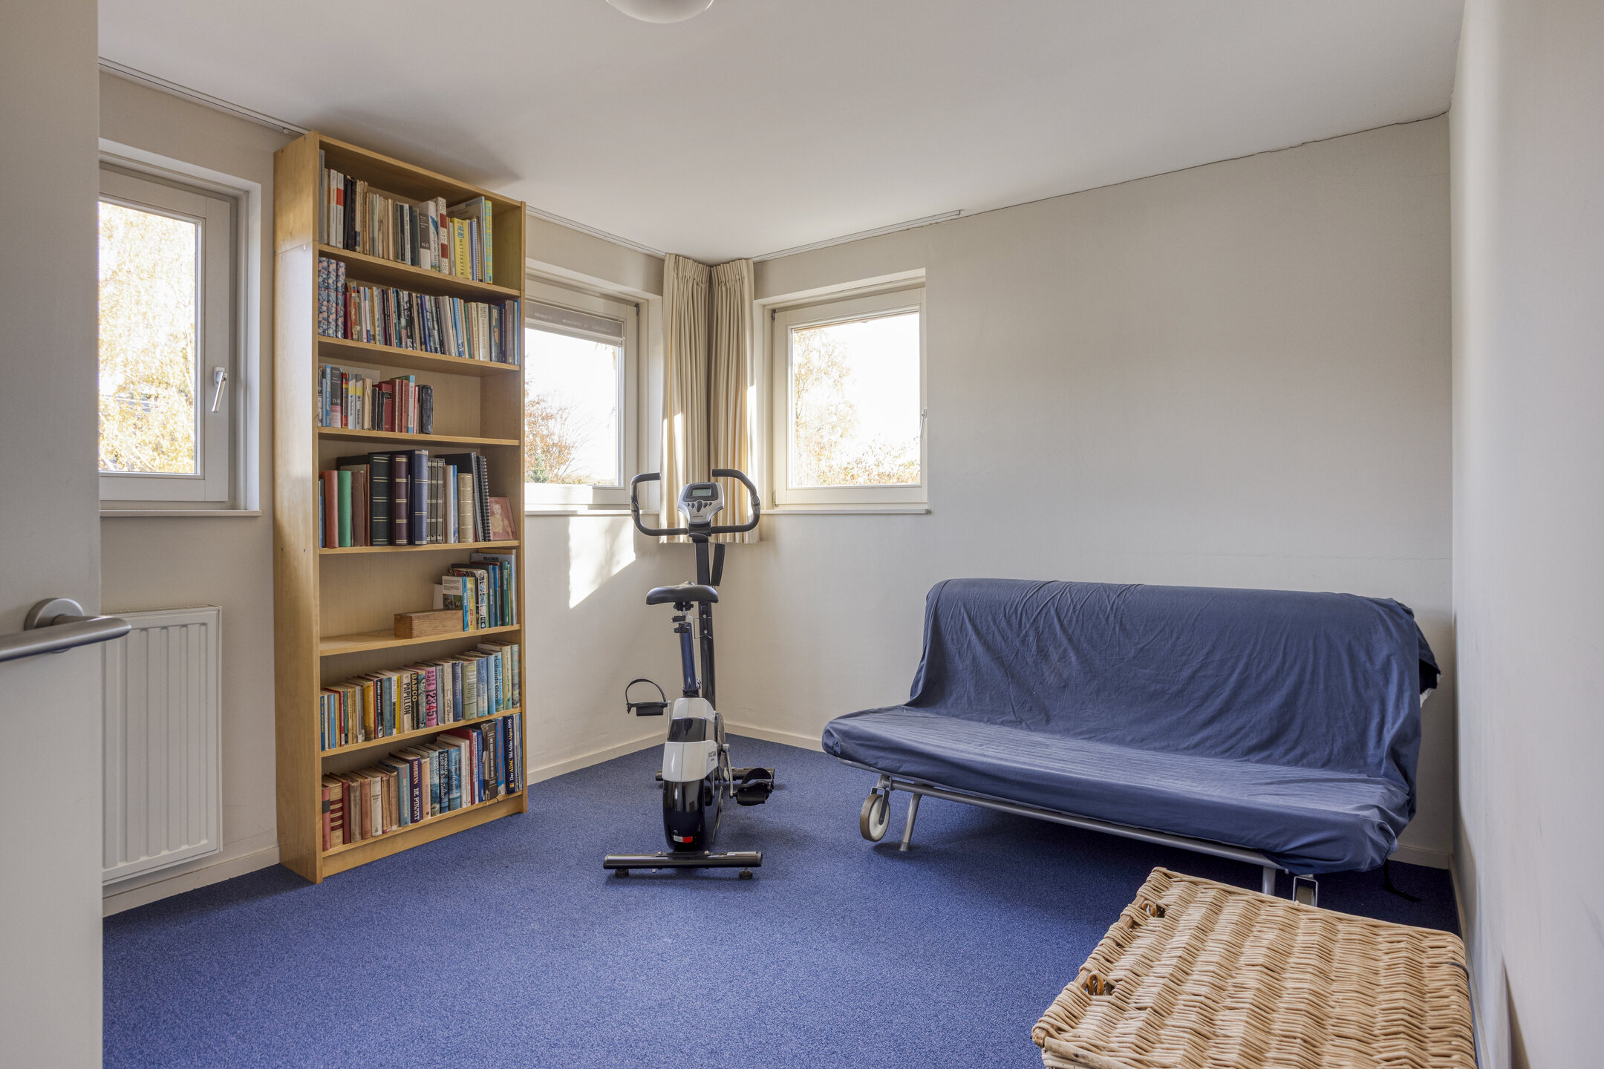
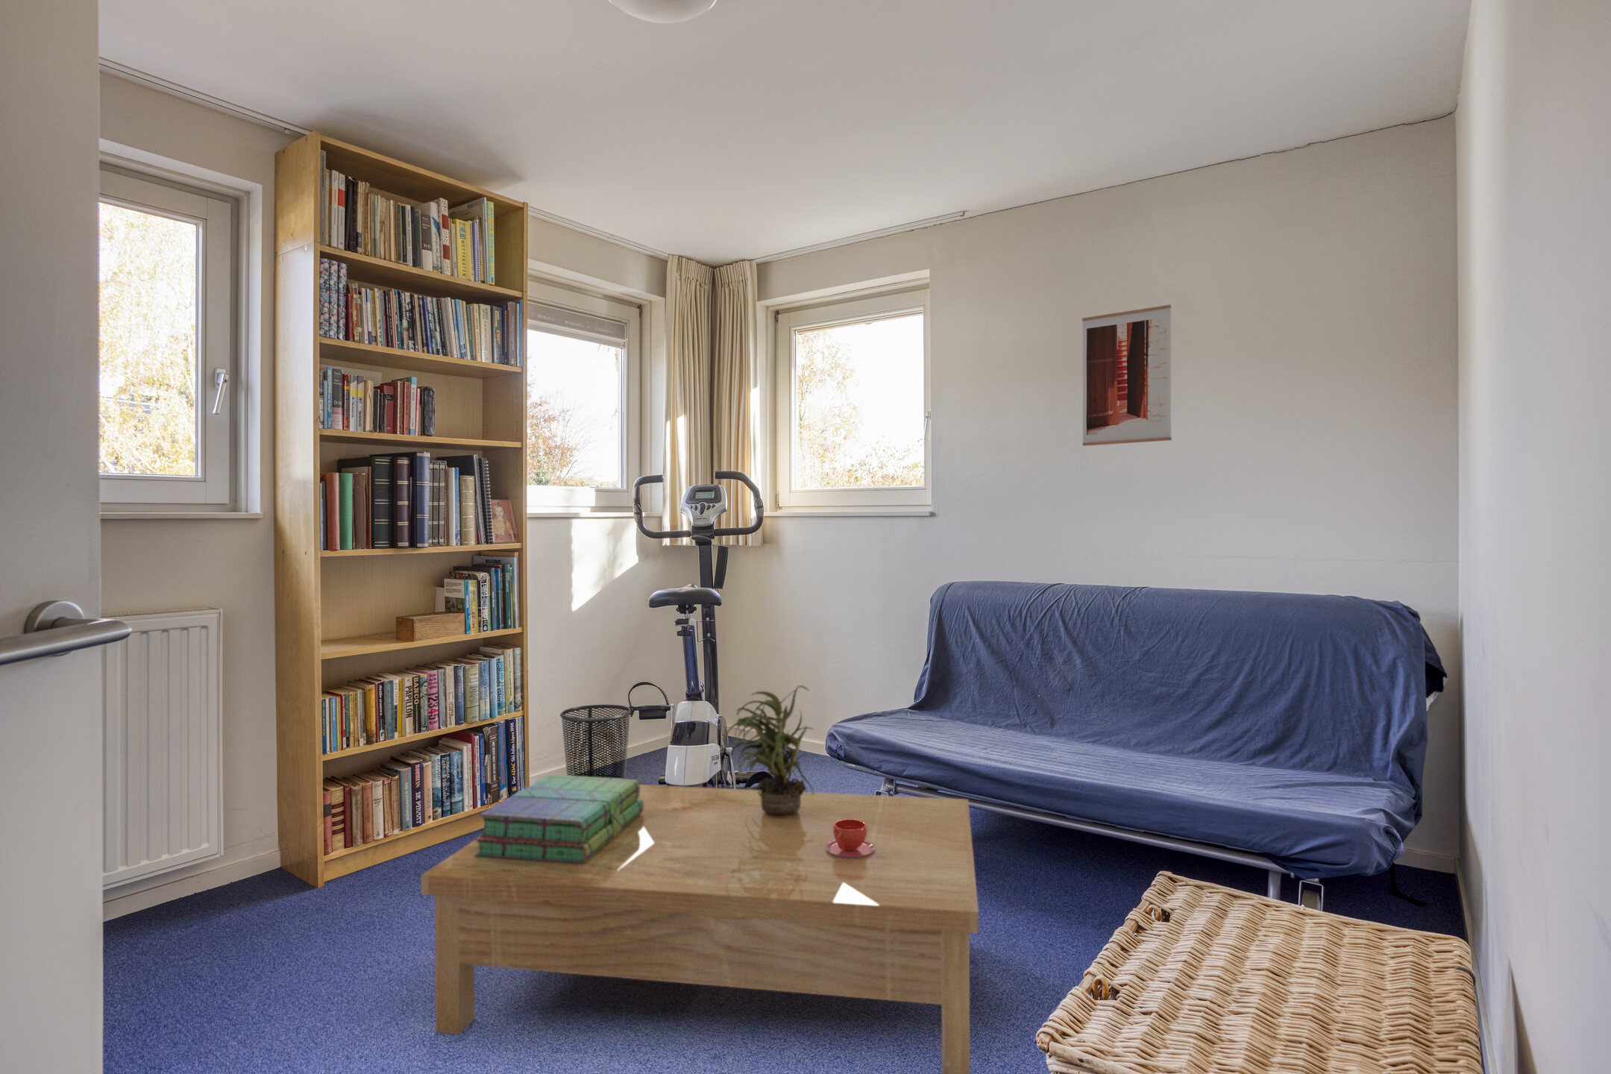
+ wall art [1081,304,1172,447]
+ teacup [826,819,875,858]
+ stack of books [473,774,644,864]
+ potted plant [724,684,814,814]
+ waste bin [560,704,630,779]
+ coffee table [421,784,979,1074]
